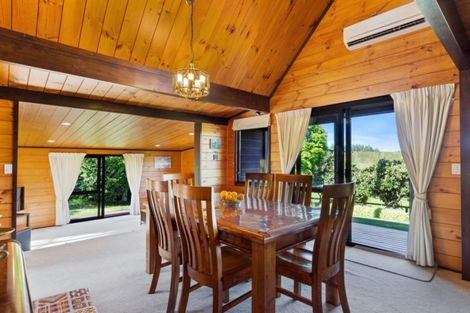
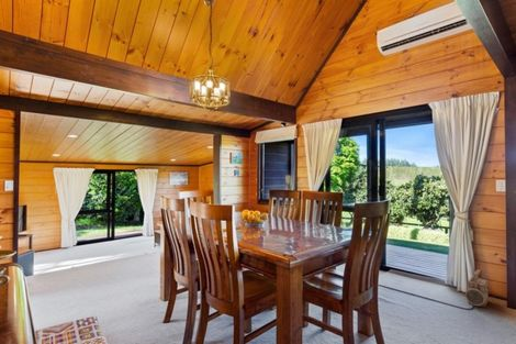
+ lantern [464,268,491,309]
